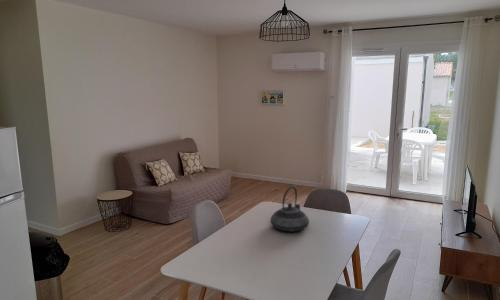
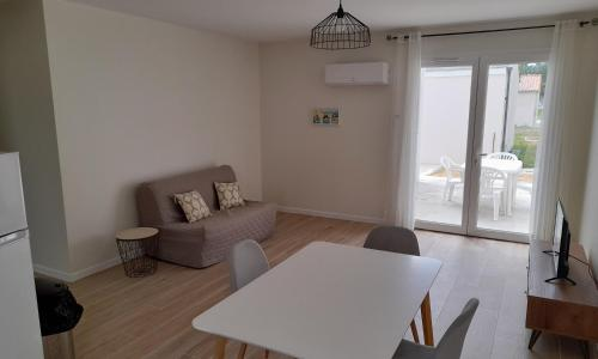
- teapot [269,186,310,233]
